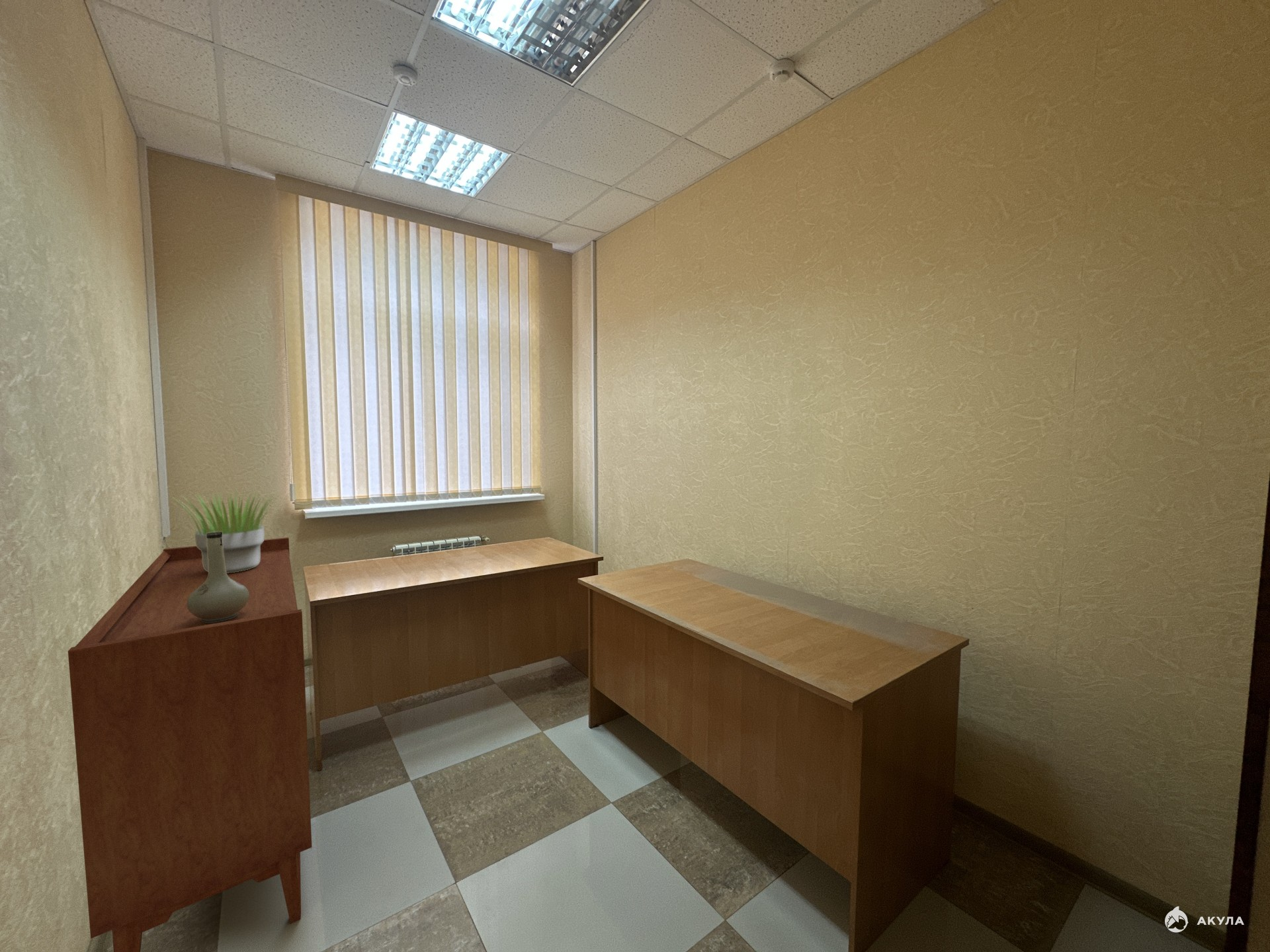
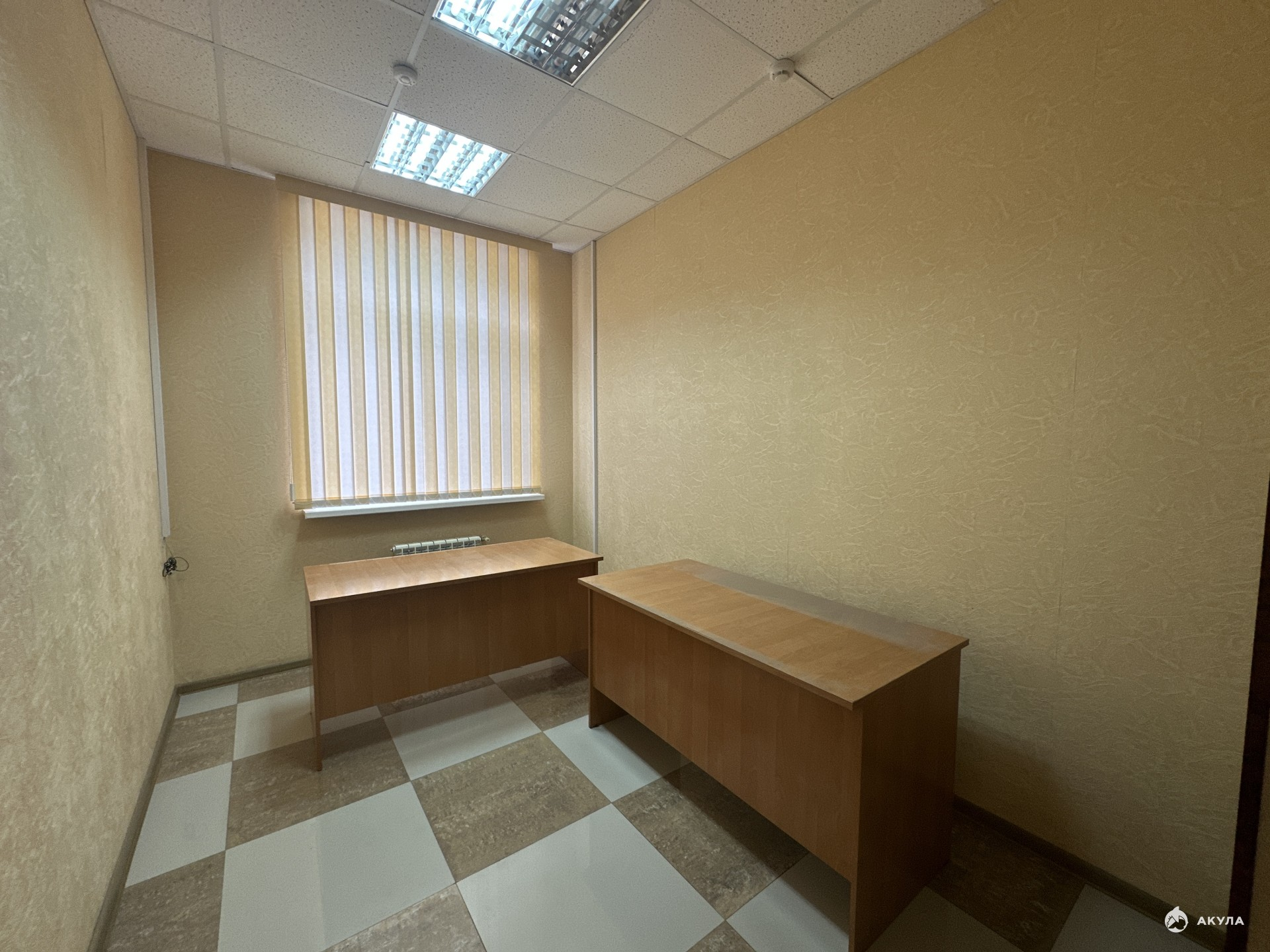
- vase [187,532,249,623]
- potted plant [170,489,282,573]
- sideboard [67,537,312,952]
